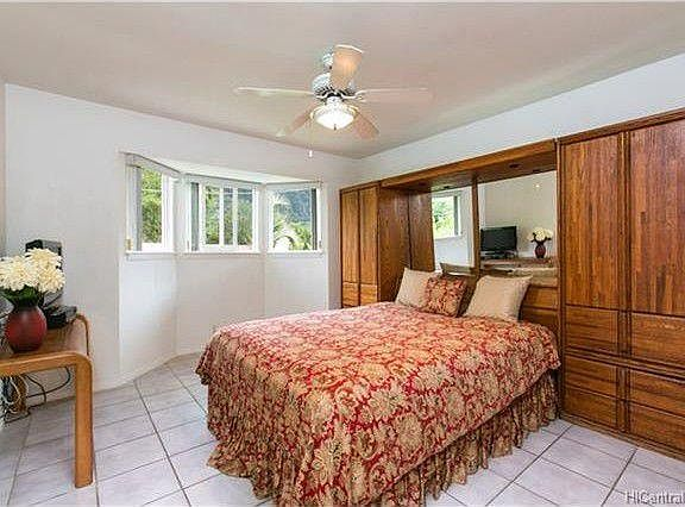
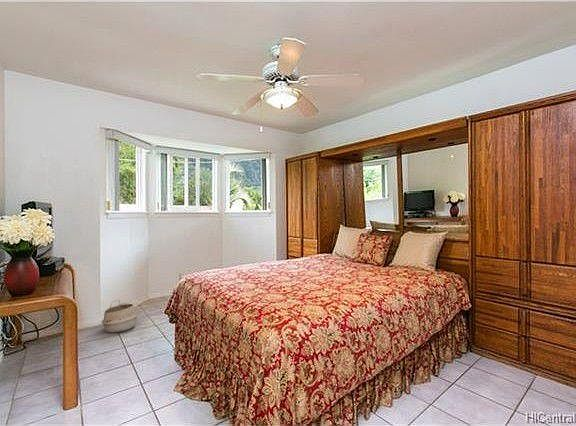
+ woven basket [101,299,139,334]
